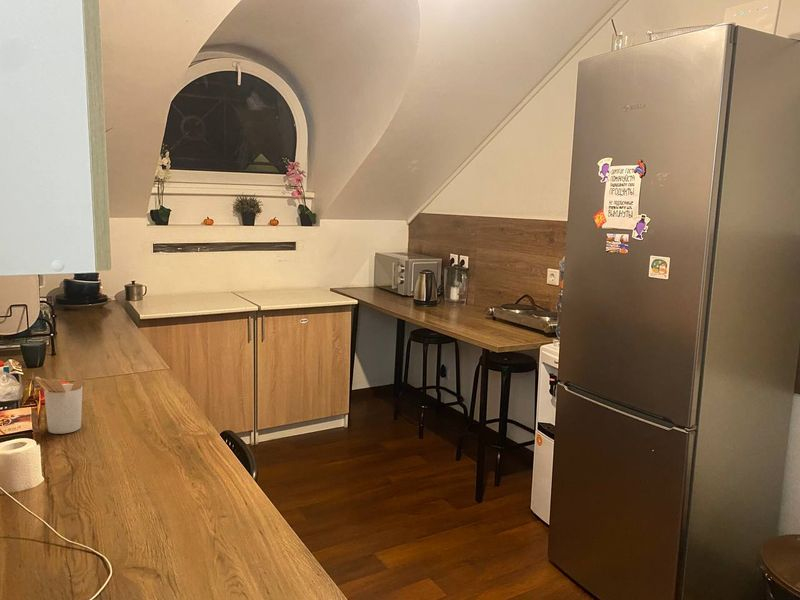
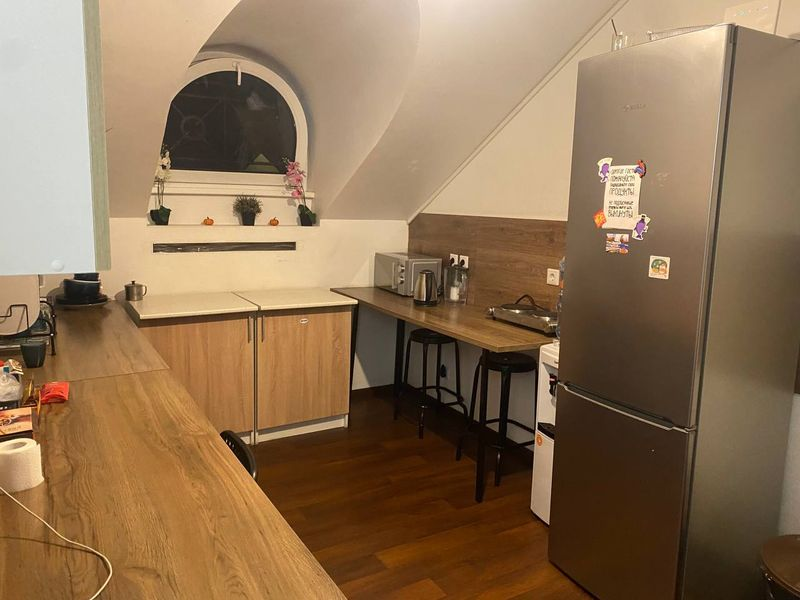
- utensil holder [34,368,87,435]
